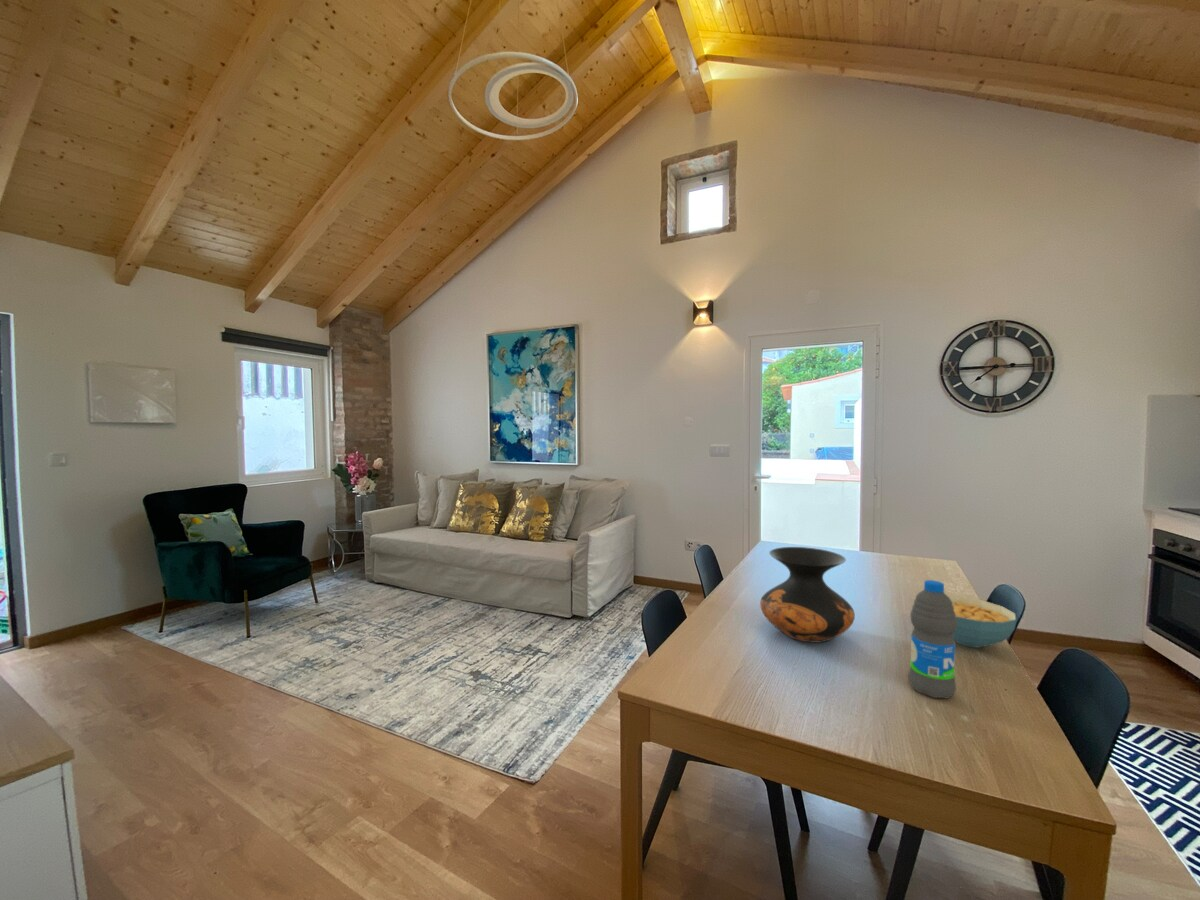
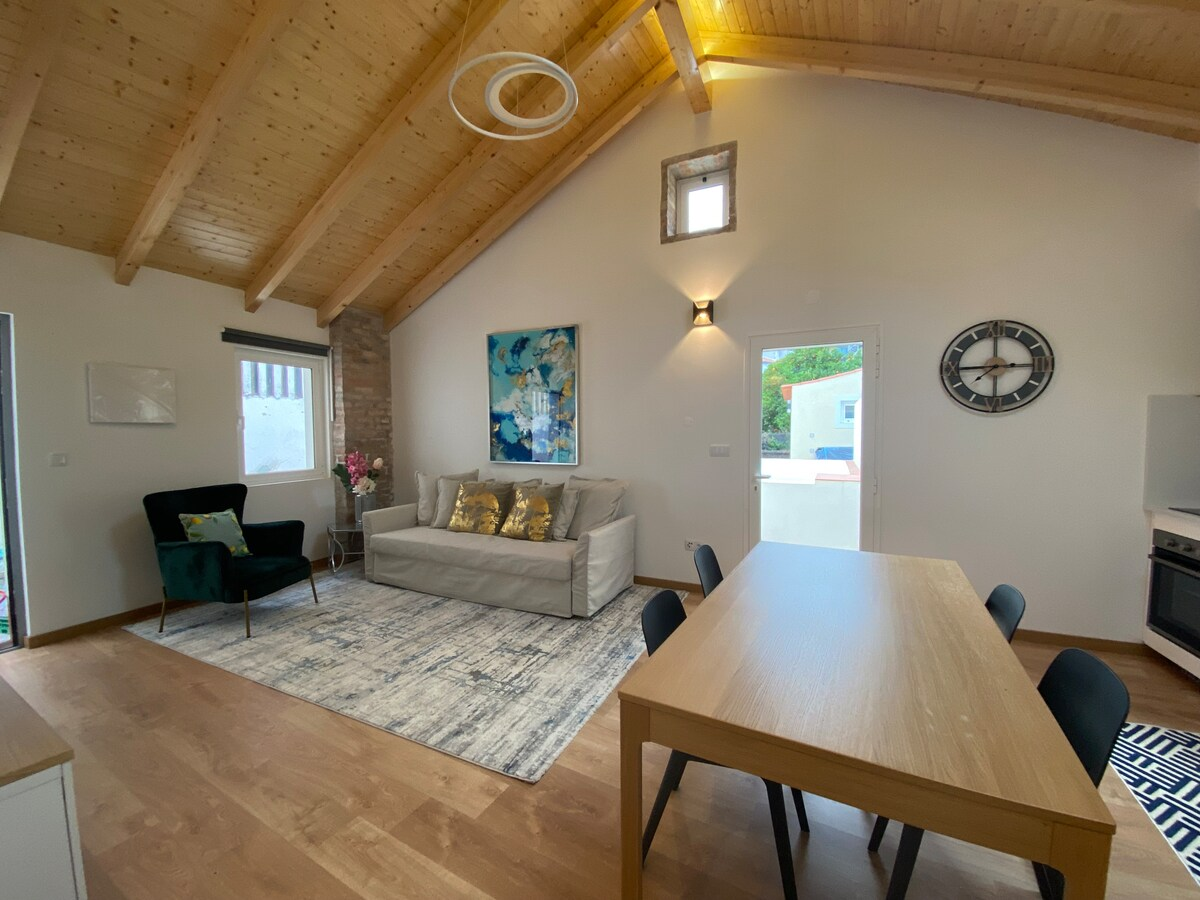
- water bottle [908,579,957,699]
- cereal bowl [947,595,1018,649]
- vase [759,546,856,643]
